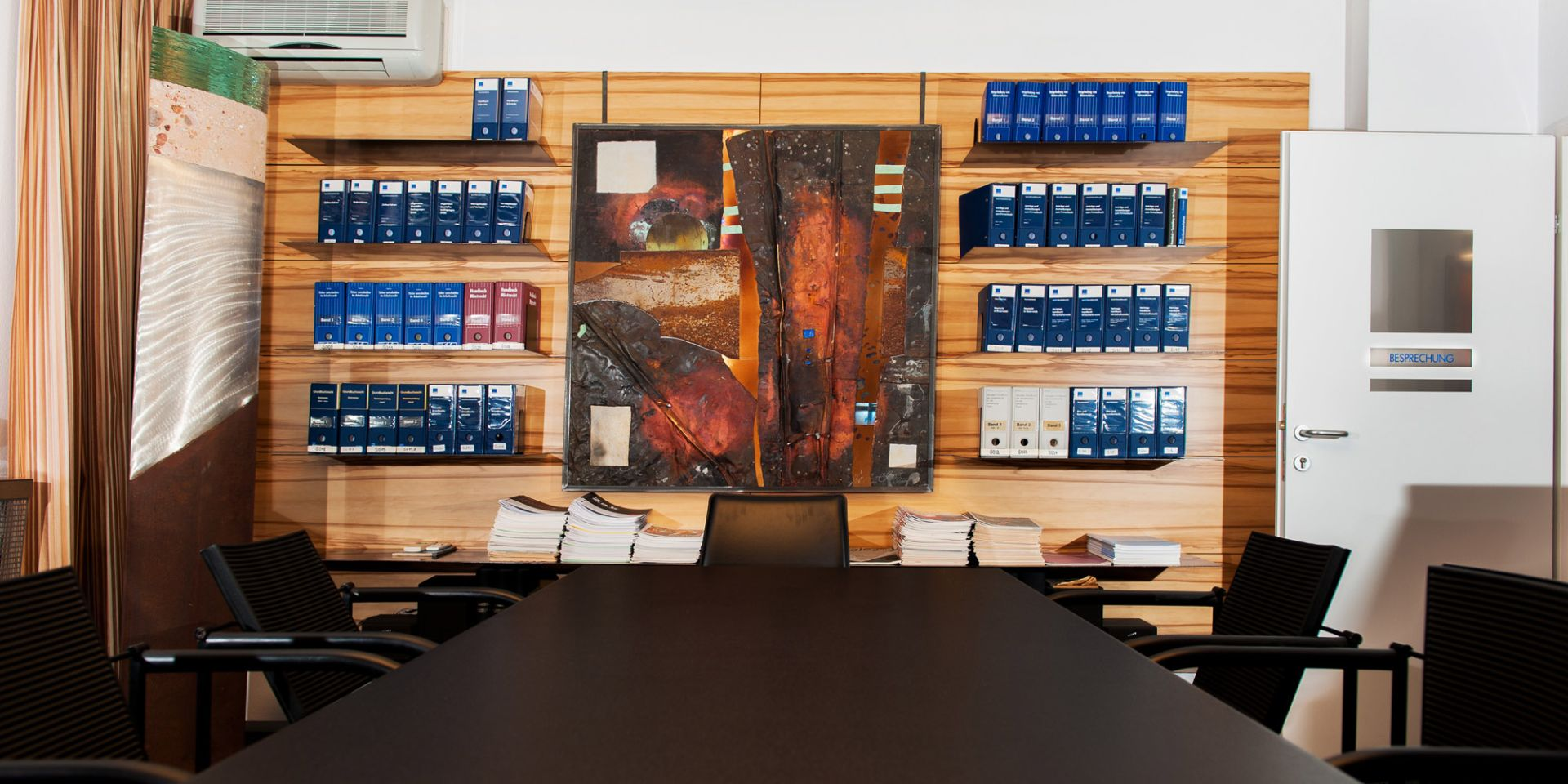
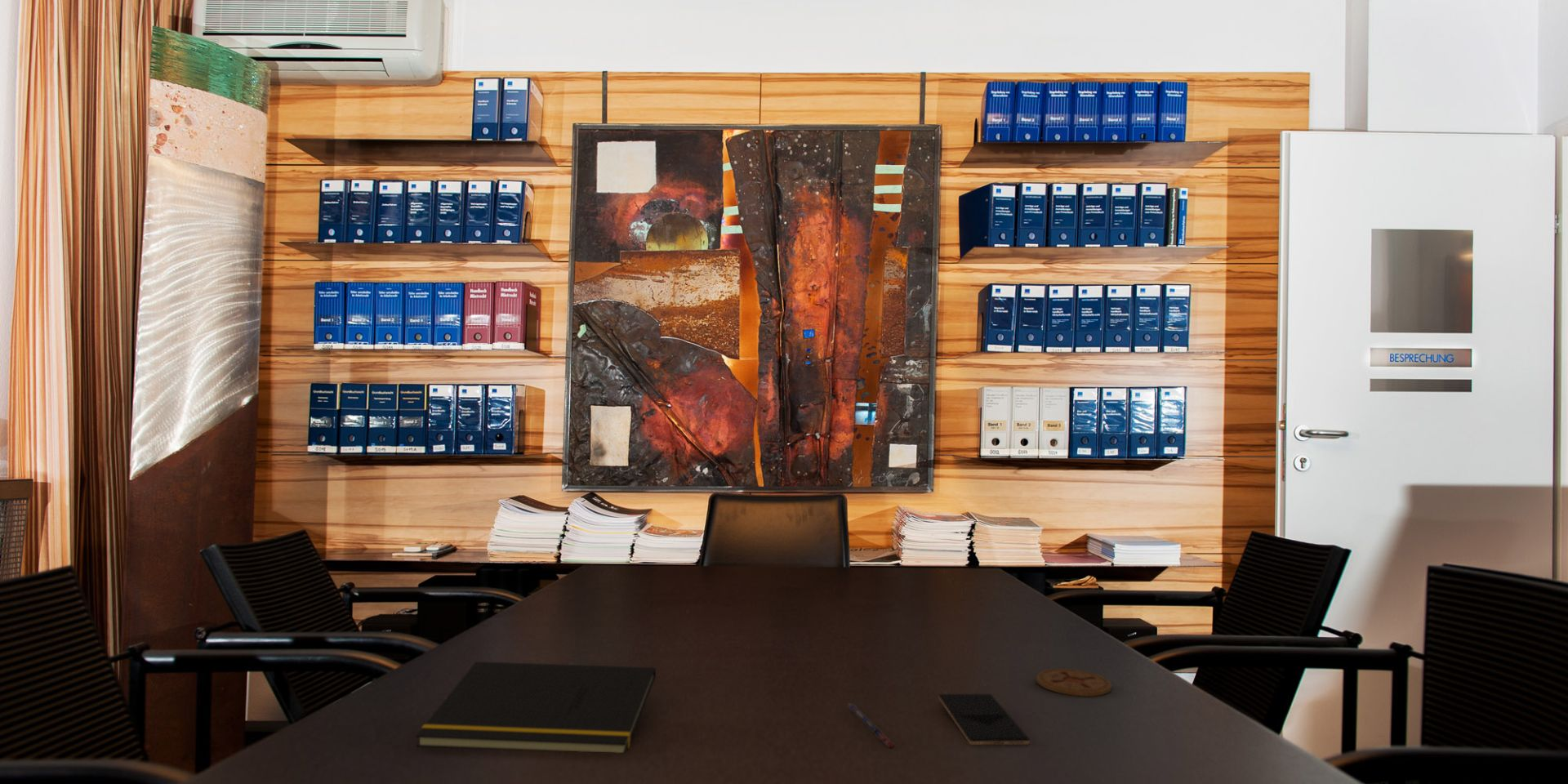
+ coaster [1036,668,1112,697]
+ smartphone [938,693,1031,746]
+ pen [847,702,895,749]
+ notepad [415,661,657,754]
